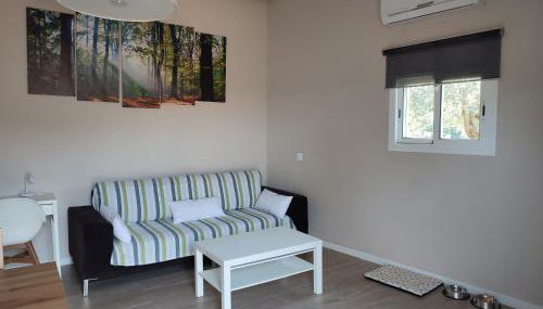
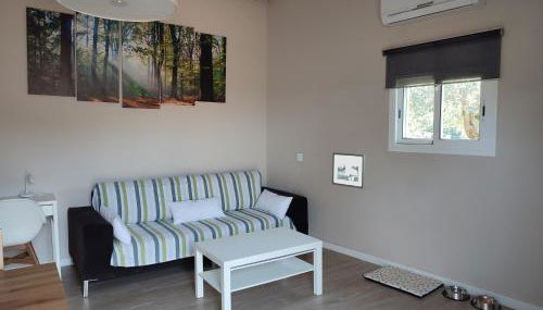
+ picture frame [331,151,366,190]
